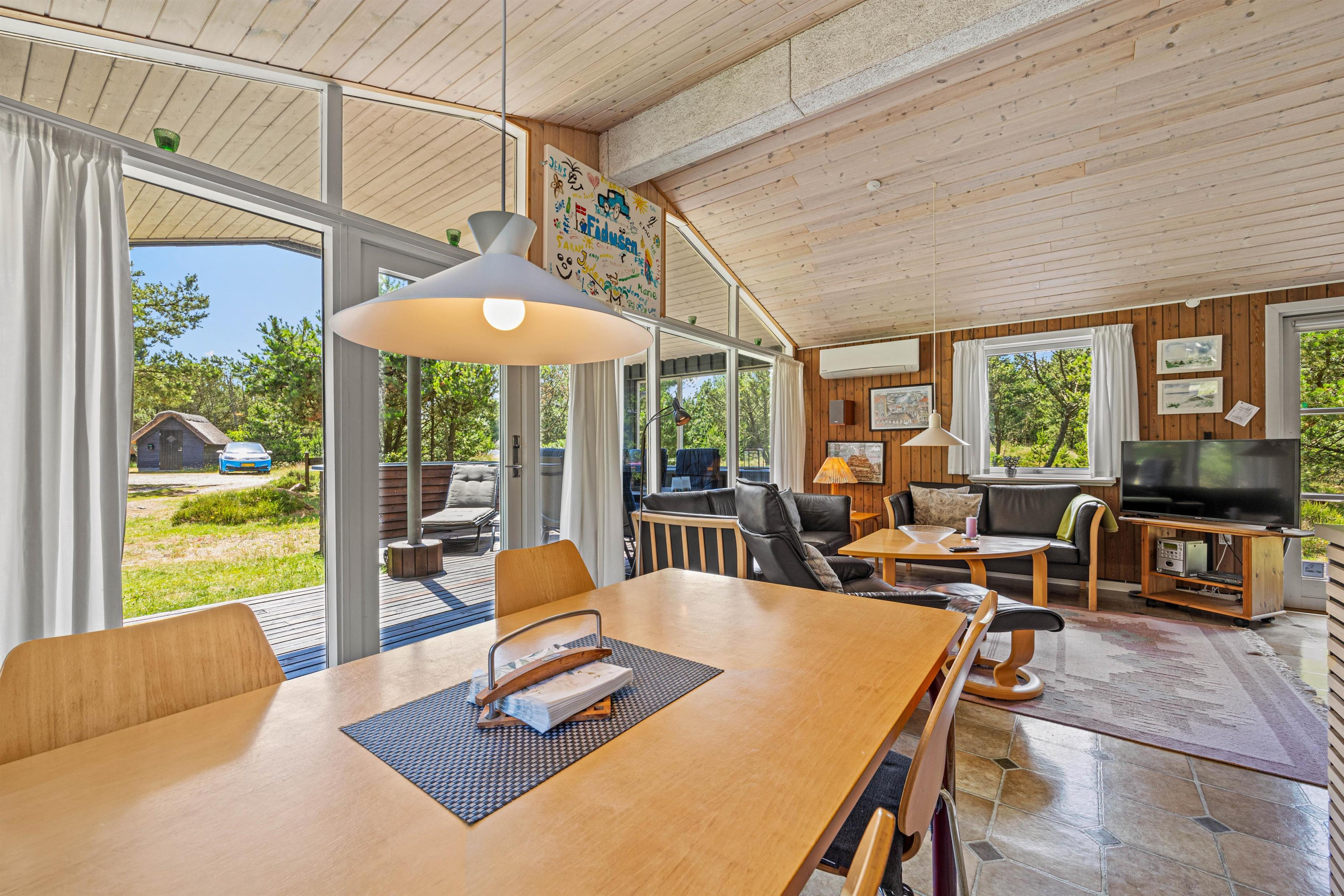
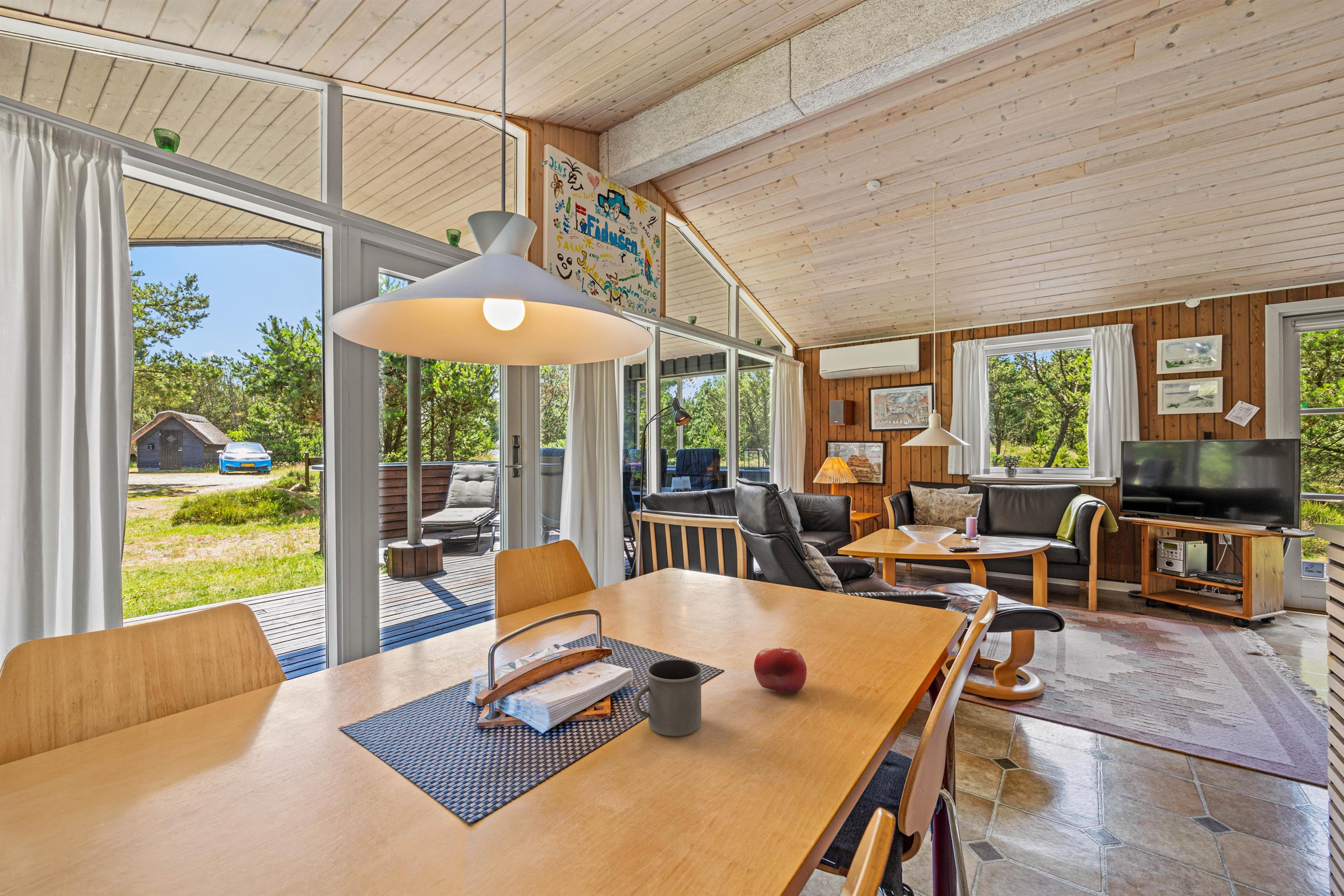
+ fruit [754,647,807,693]
+ mug [634,659,703,737]
